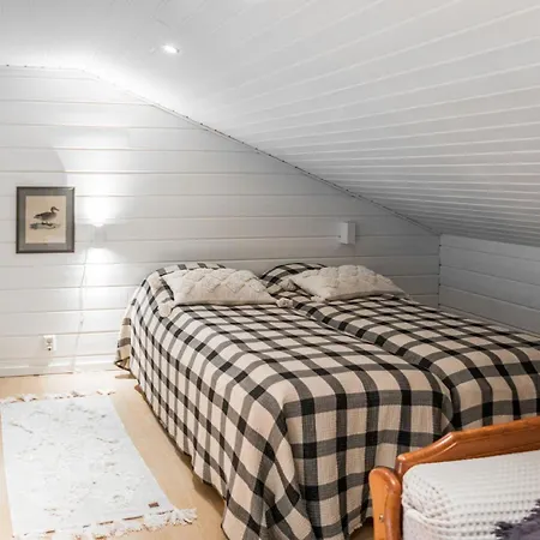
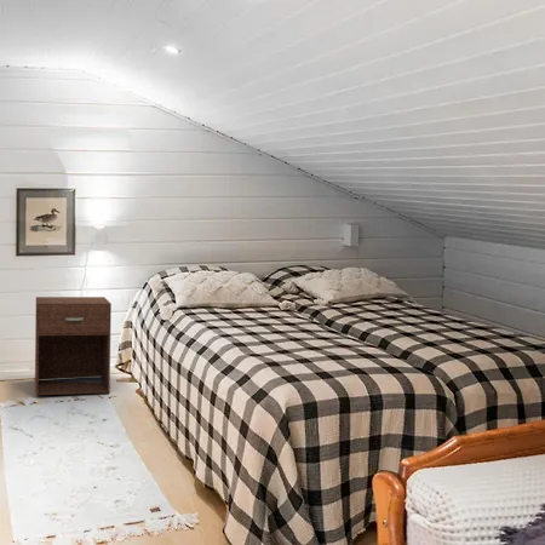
+ nightstand [34,296,113,396]
